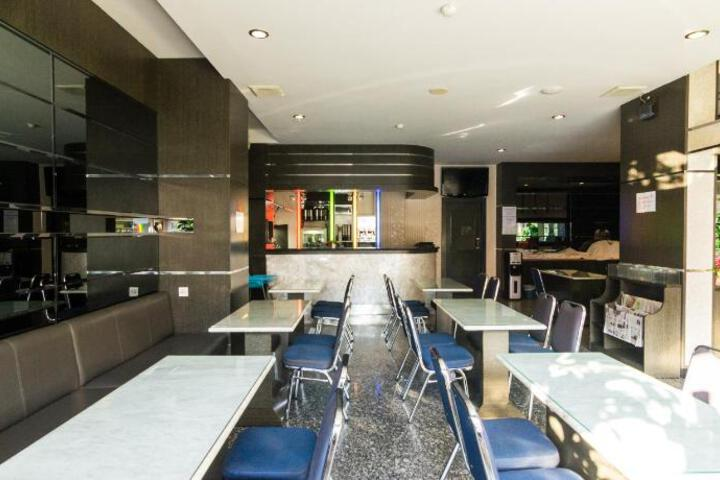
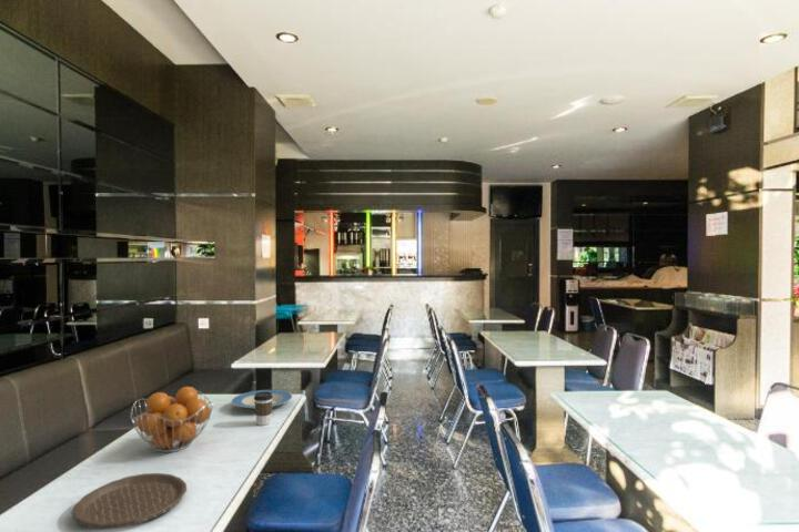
+ plate [231,389,293,411]
+ plate [71,472,188,530]
+ coffee cup [254,391,273,427]
+ fruit basket [130,386,215,453]
